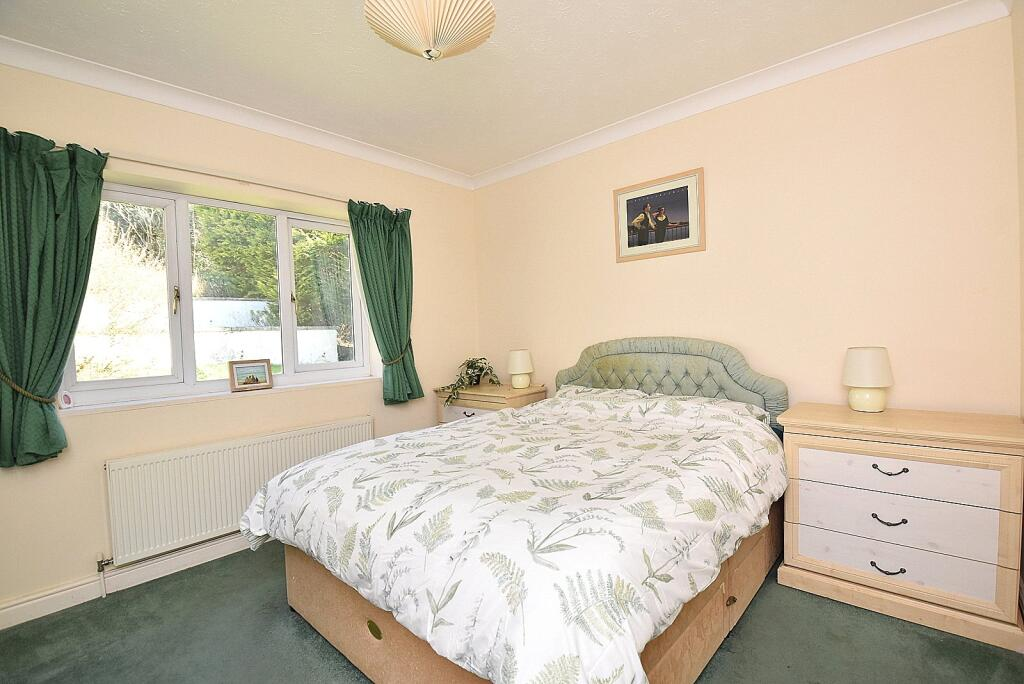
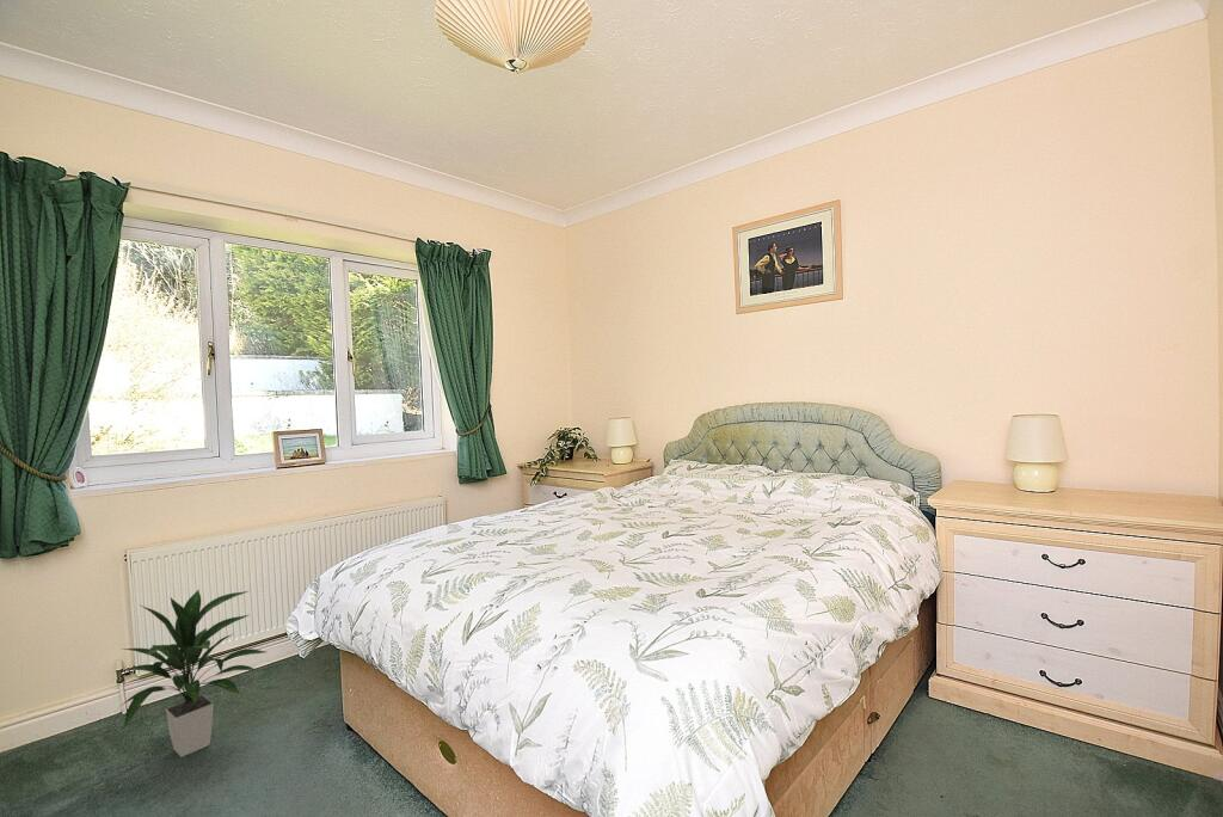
+ indoor plant [116,589,266,758]
